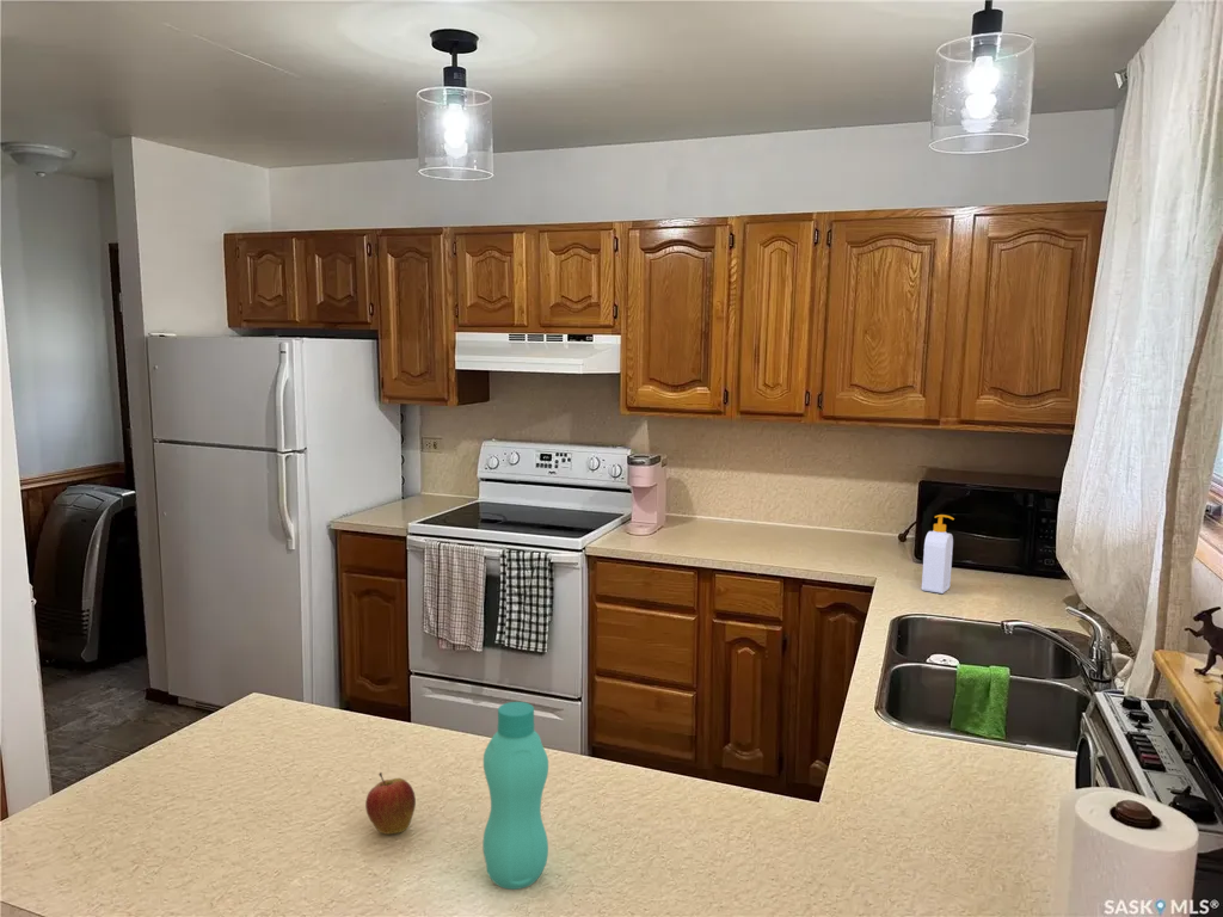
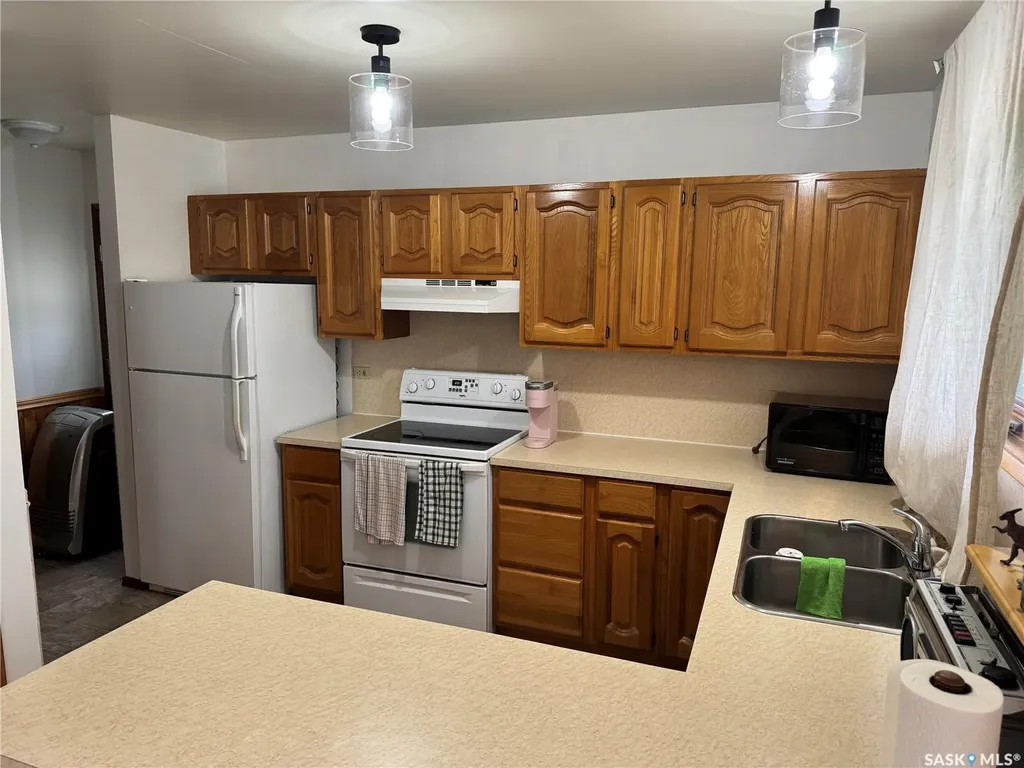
- bottle [481,701,549,891]
- fruit [364,771,417,836]
- soap bottle [921,513,955,595]
